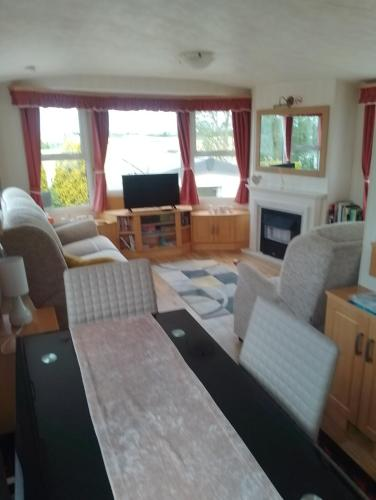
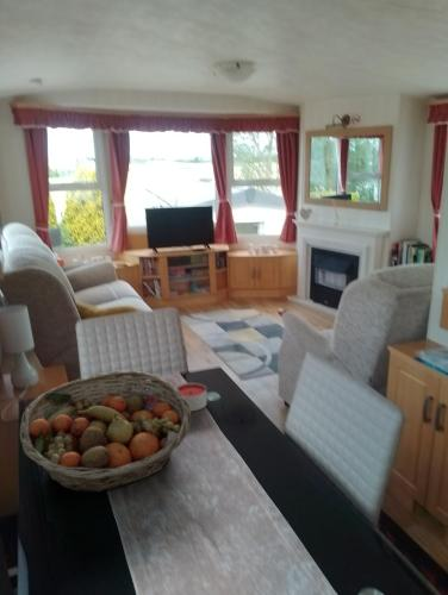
+ candle [175,382,209,412]
+ fruit basket [19,369,193,494]
